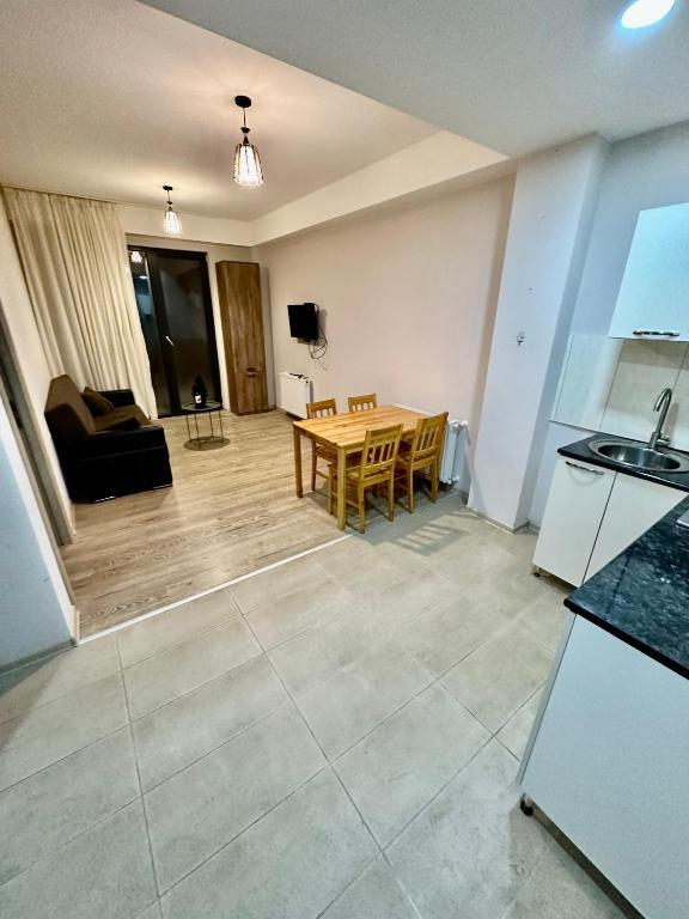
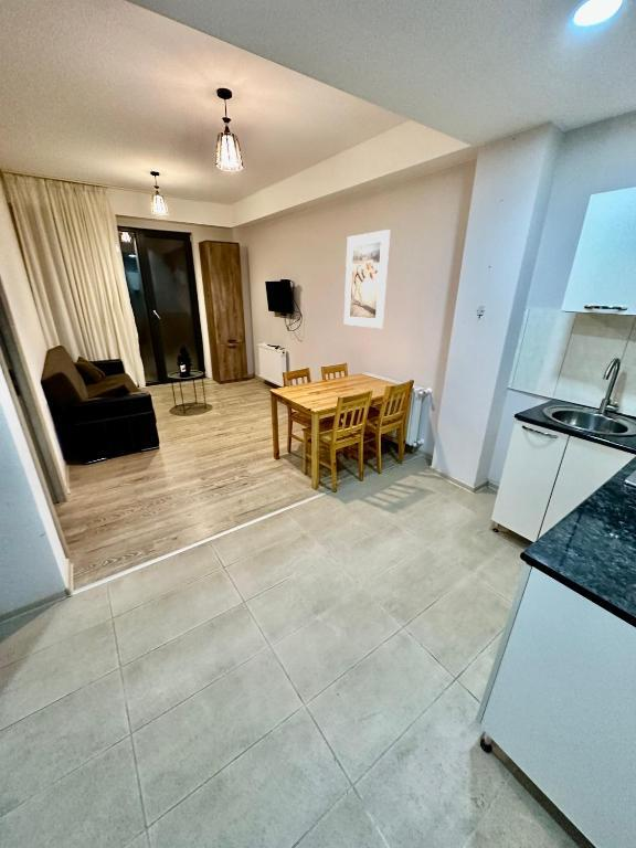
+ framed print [343,229,391,329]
